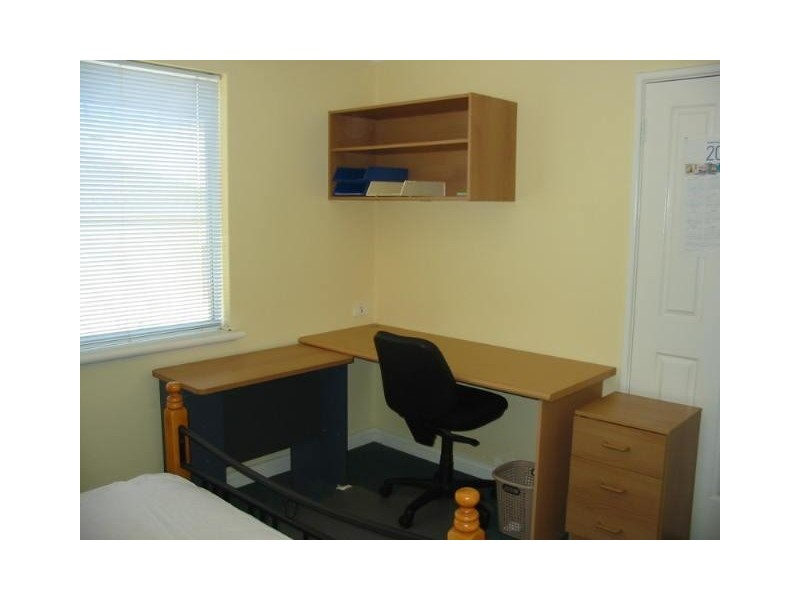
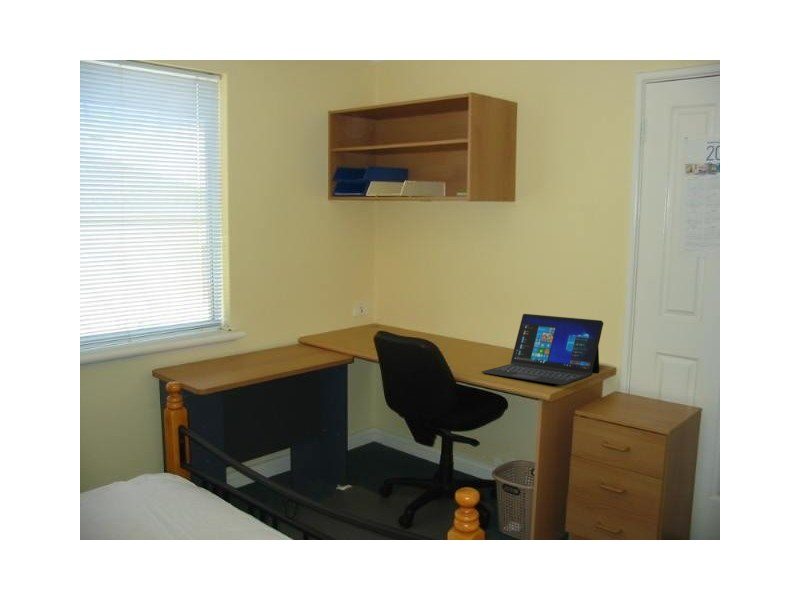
+ laptop [480,313,604,386]
